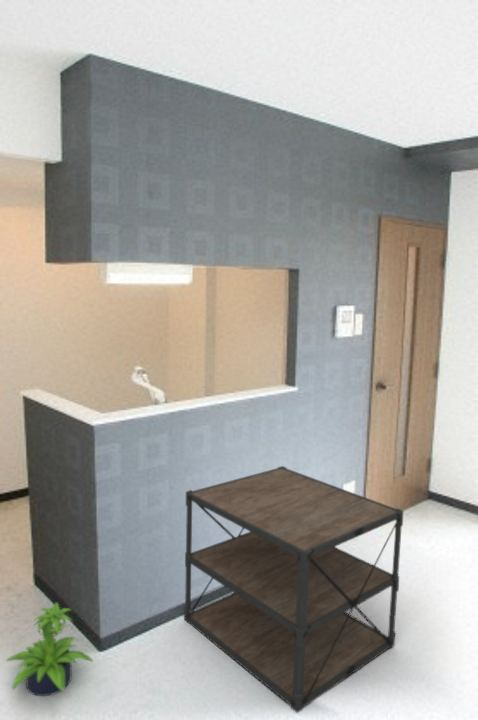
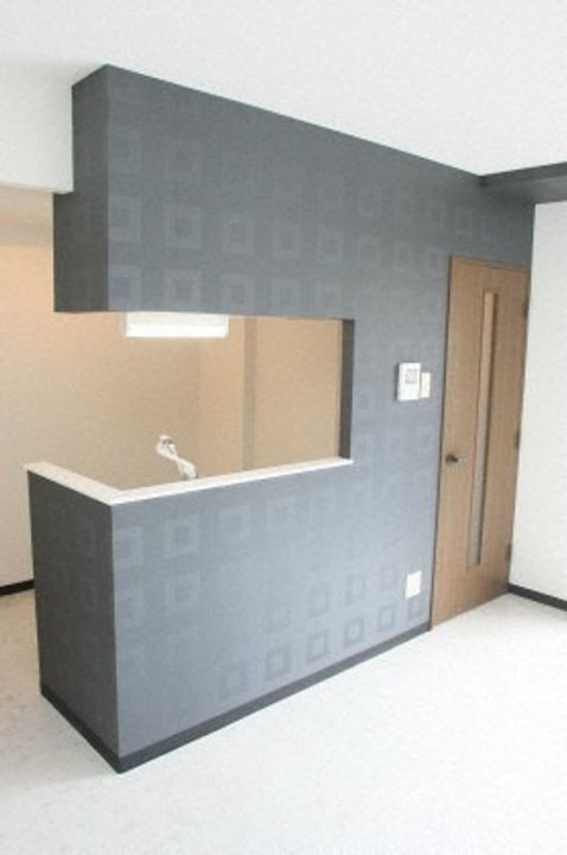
- shelving unit [183,465,405,714]
- potted plant [4,602,94,697]
